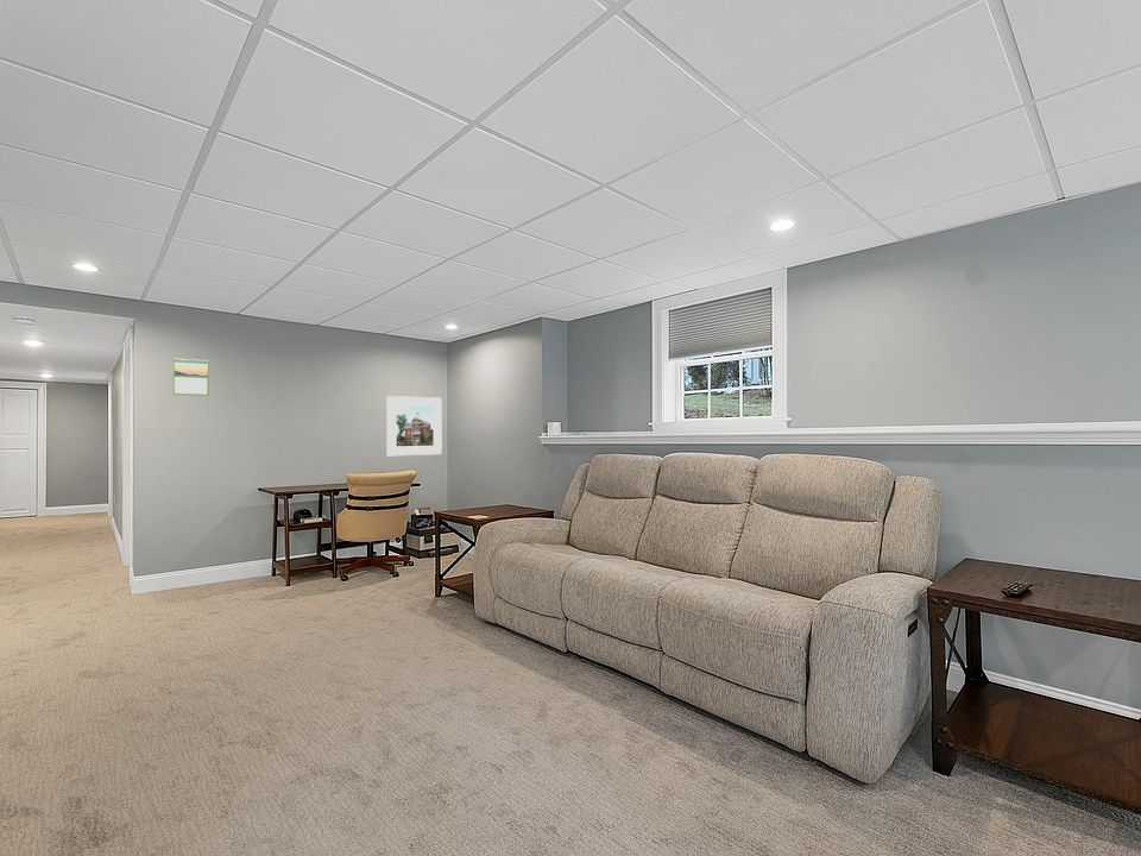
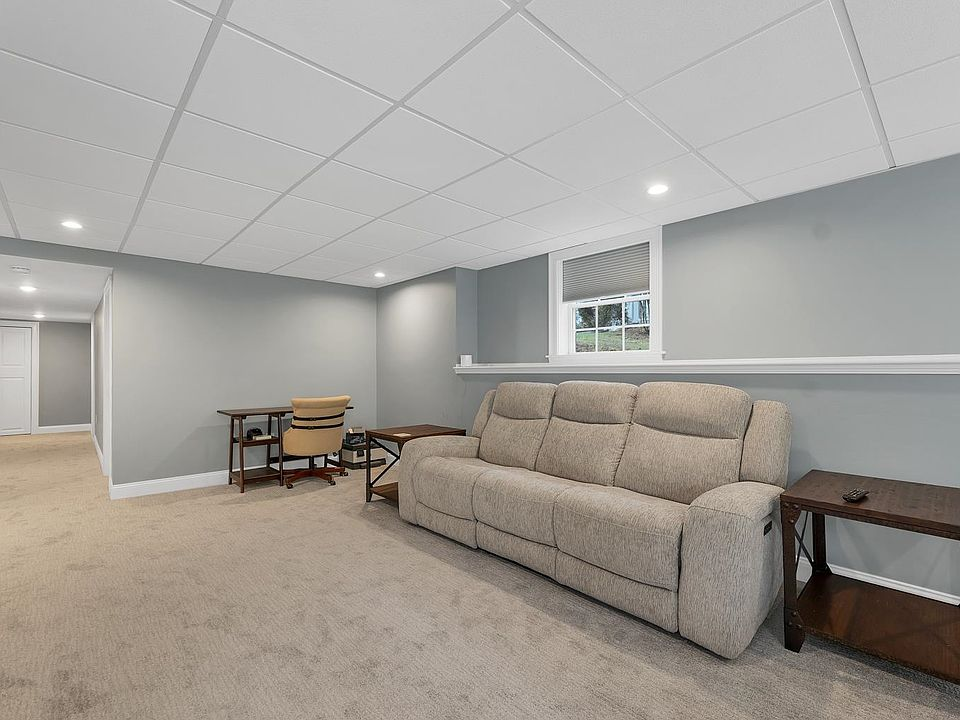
- calendar [172,357,210,397]
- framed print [385,395,443,457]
